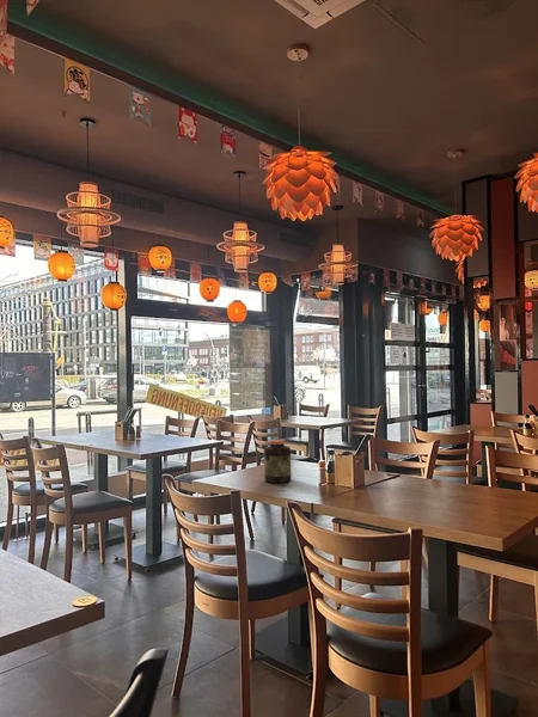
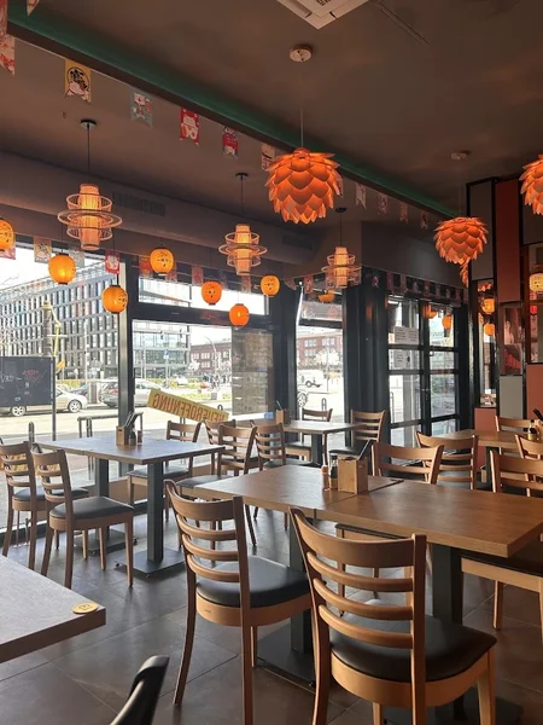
- jar [263,439,292,484]
